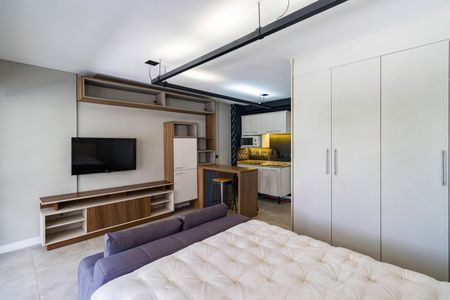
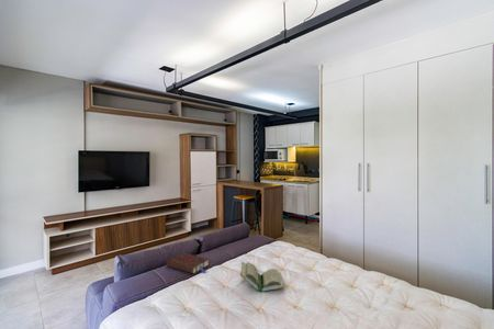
+ book [166,251,210,275]
+ book [239,261,285,293]
